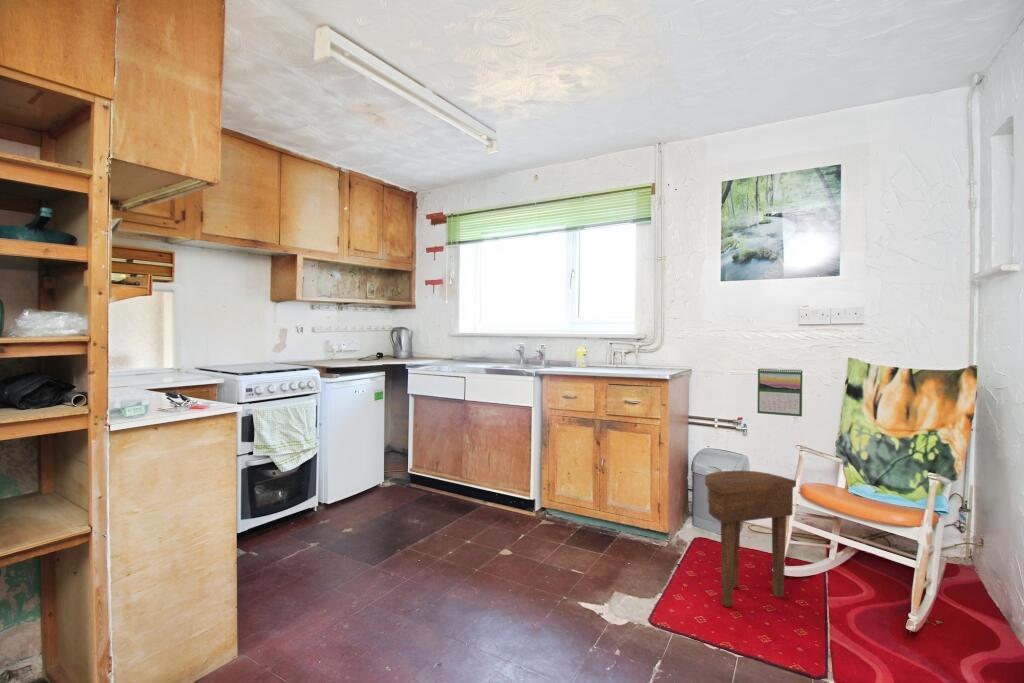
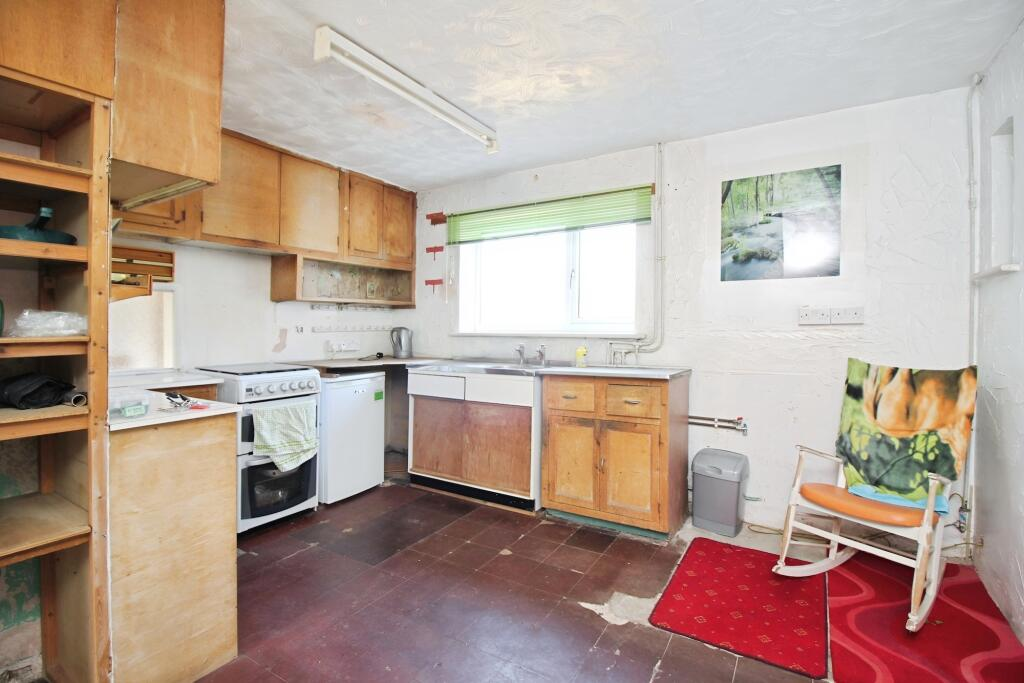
- calendar [757,367,803,418]
- side table [704,470,797,608]
